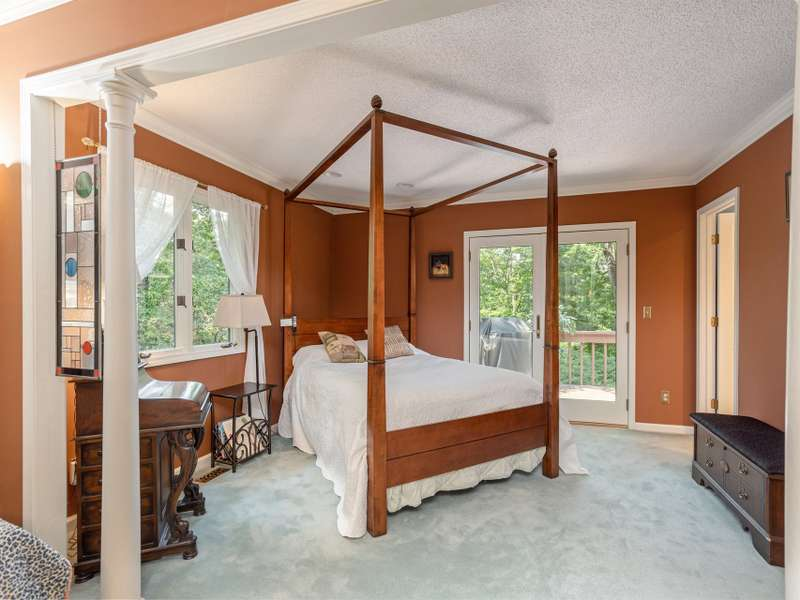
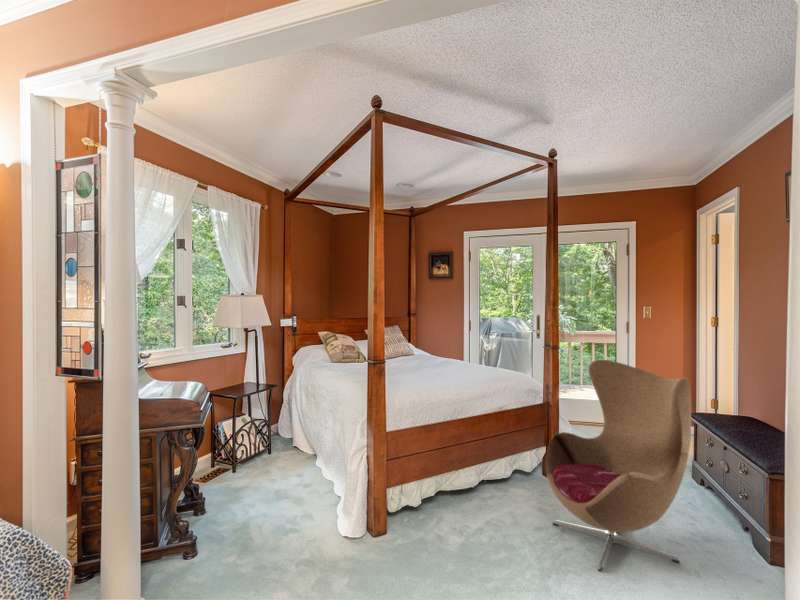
+ armchair [545,359,692,573]
